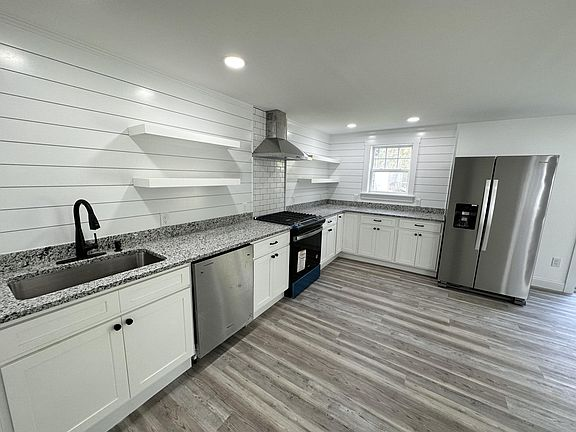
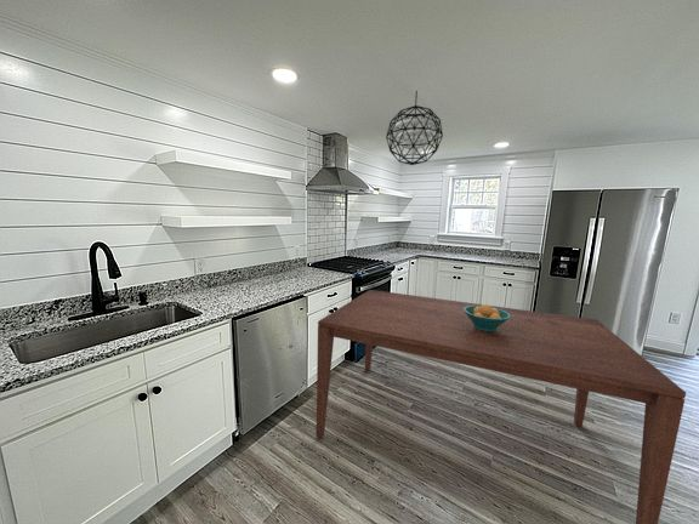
+ fruit bowl [464,303,511,331]
+ dining table [316,289,687,524]
+ pendant light [385,90,444,166]
